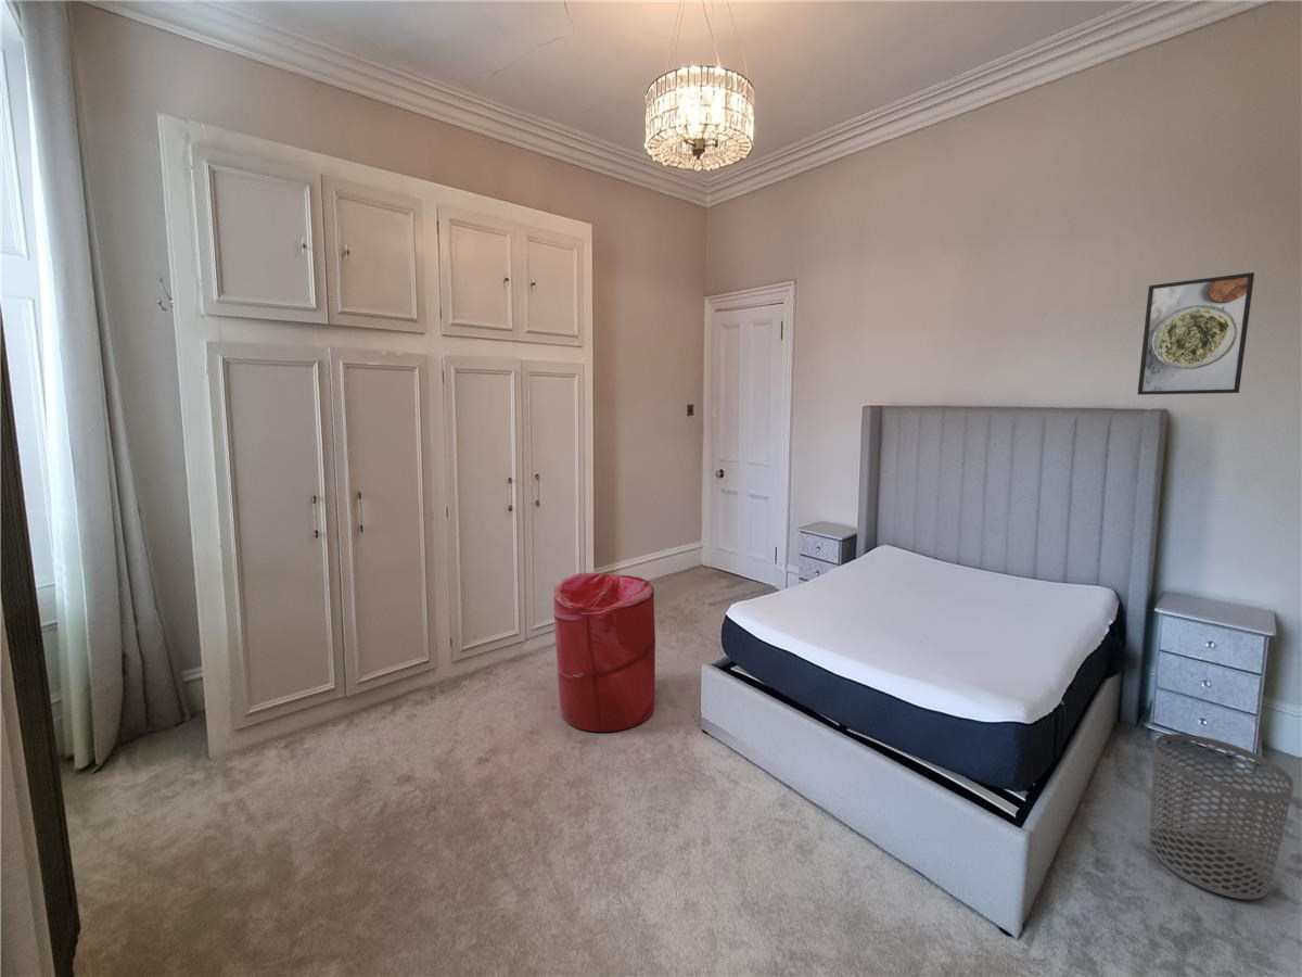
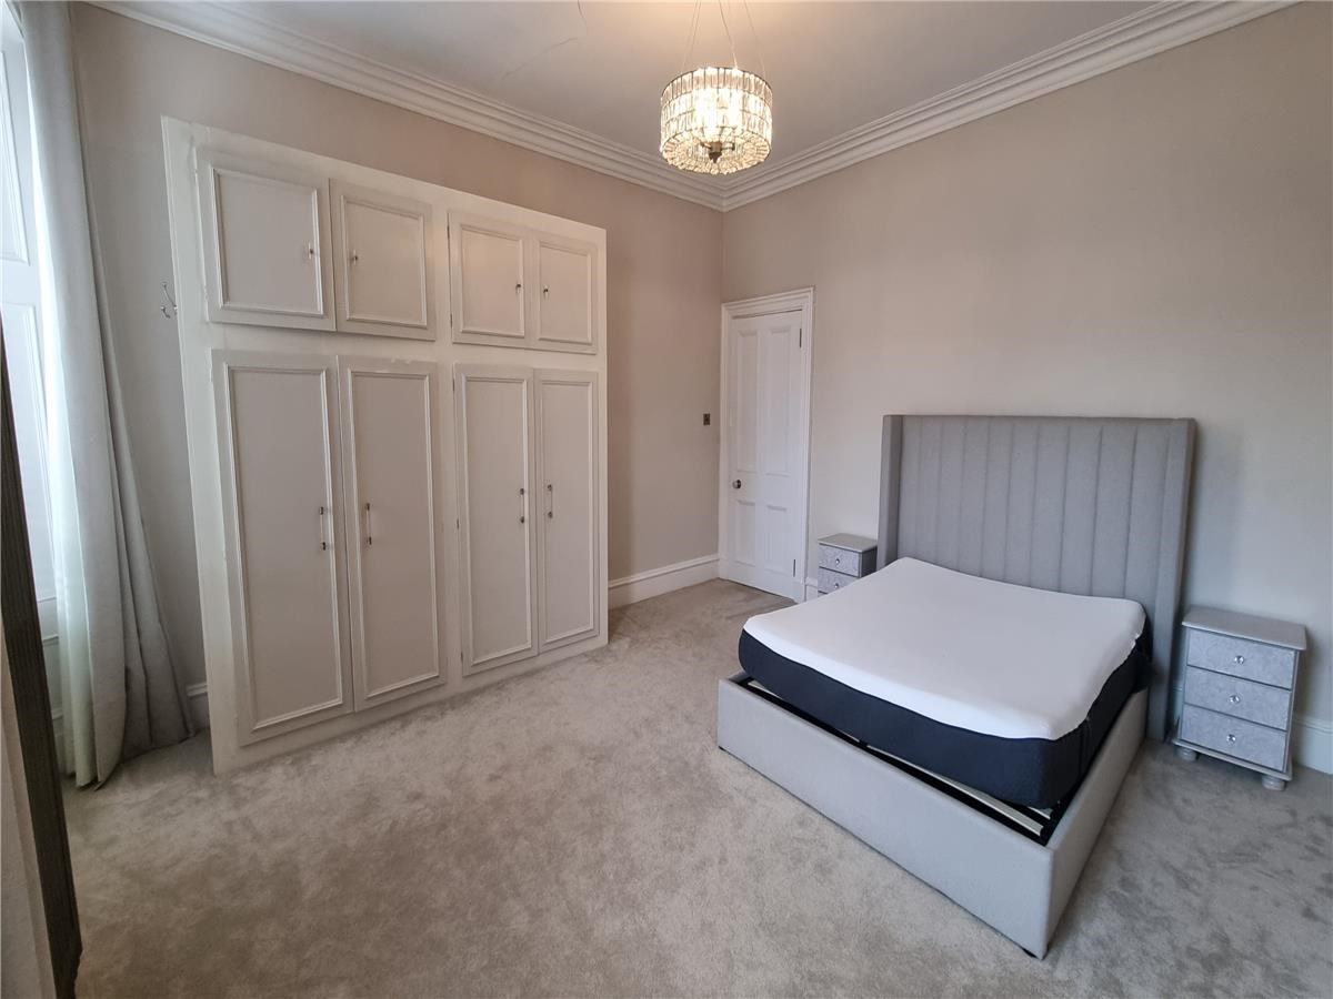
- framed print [1136,271,1255,396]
- laundry hamper [552,572,656,733]
- waste bin [1148,733,1294,900]
